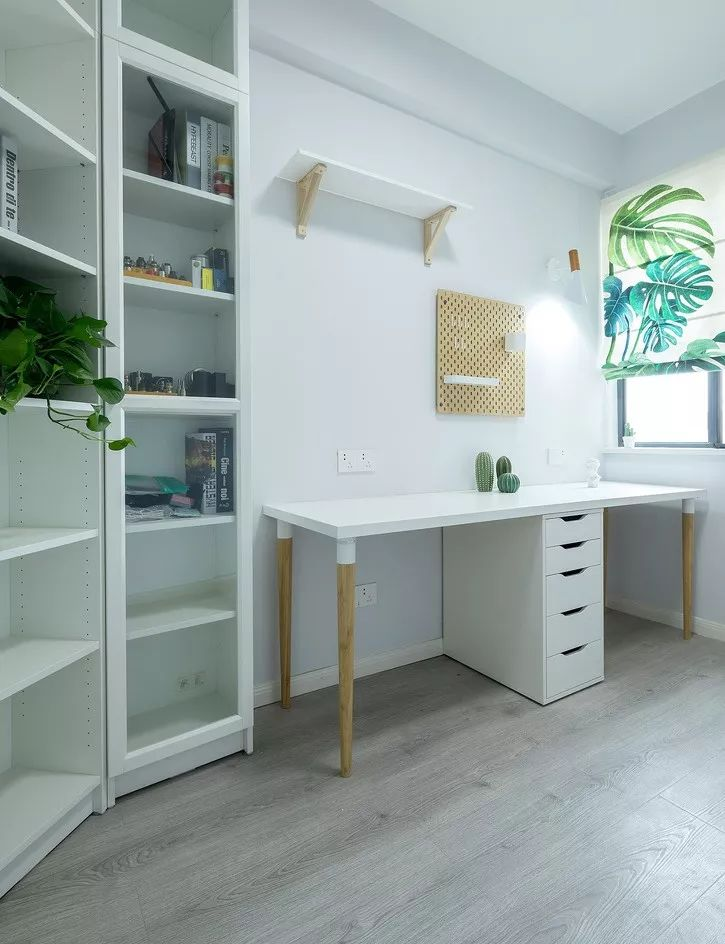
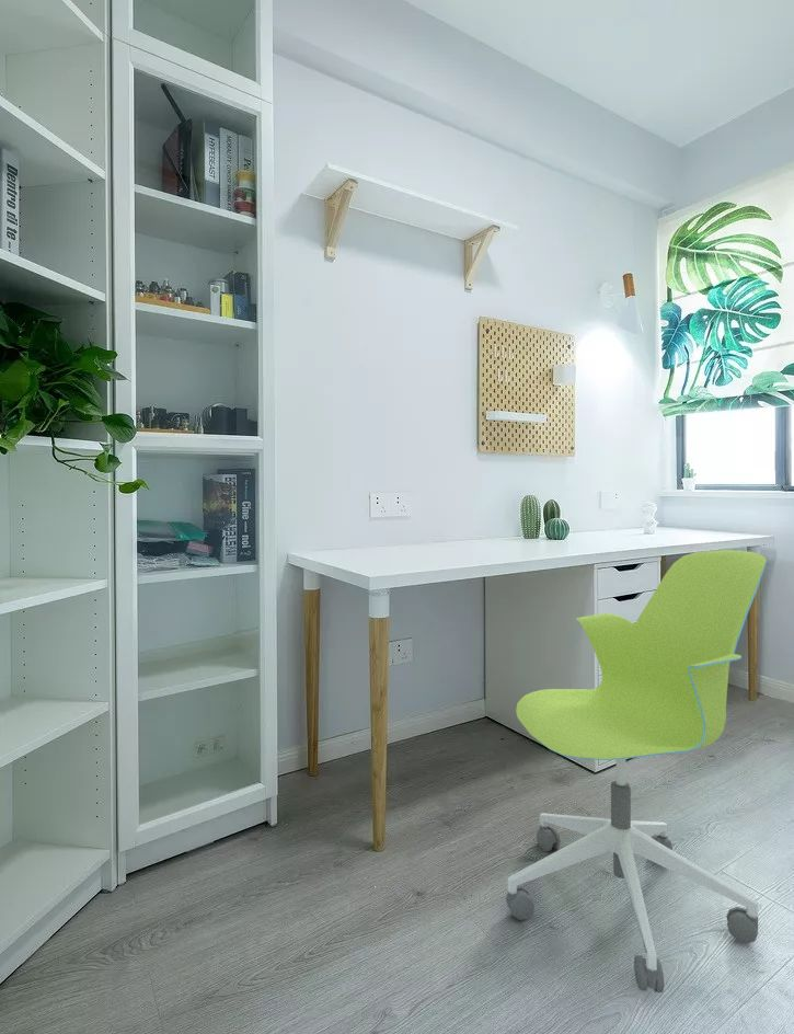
+ office chair [505,549,768,993]
